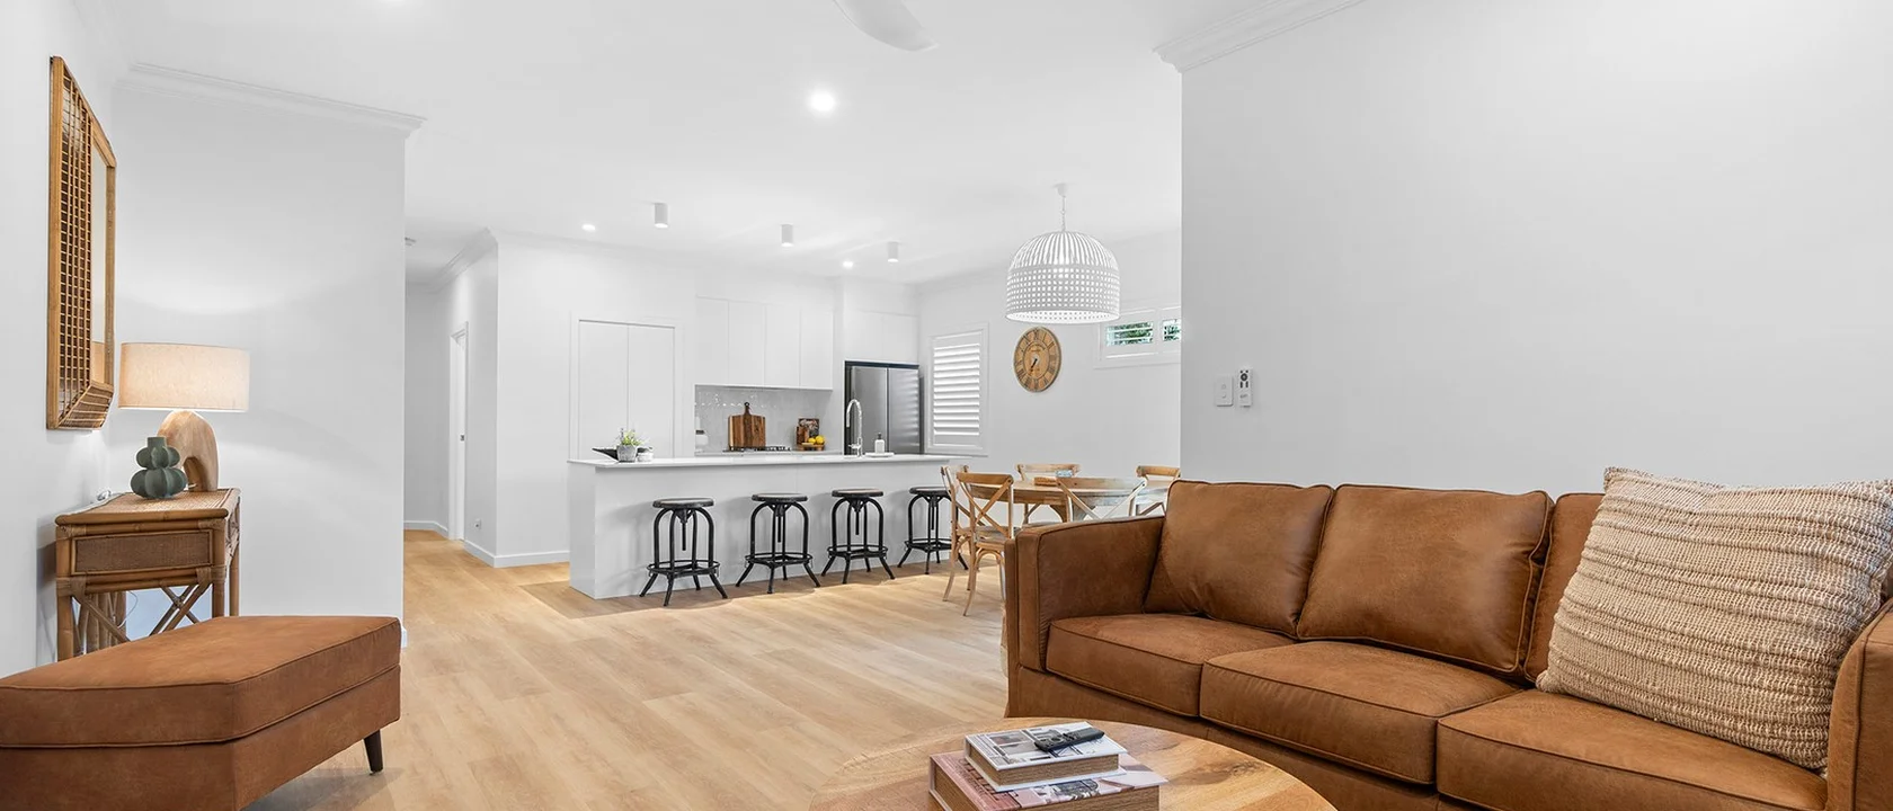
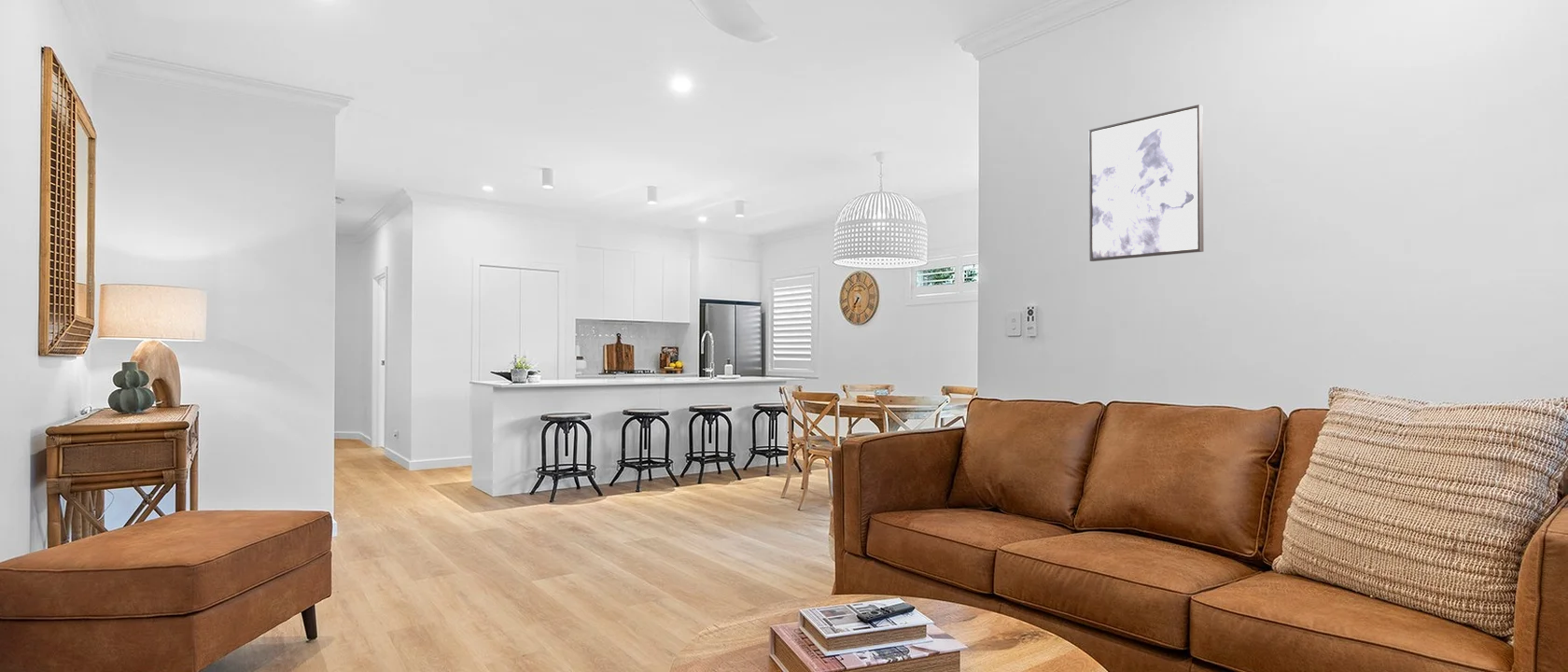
+ wall art [1088,104,1205,262]
